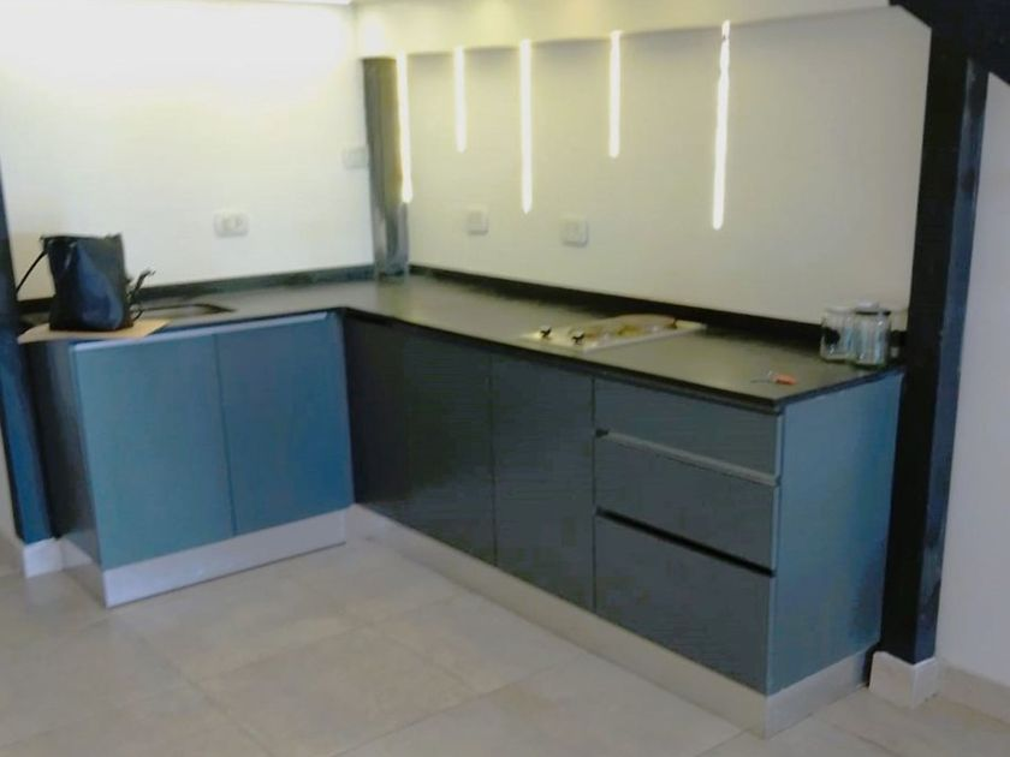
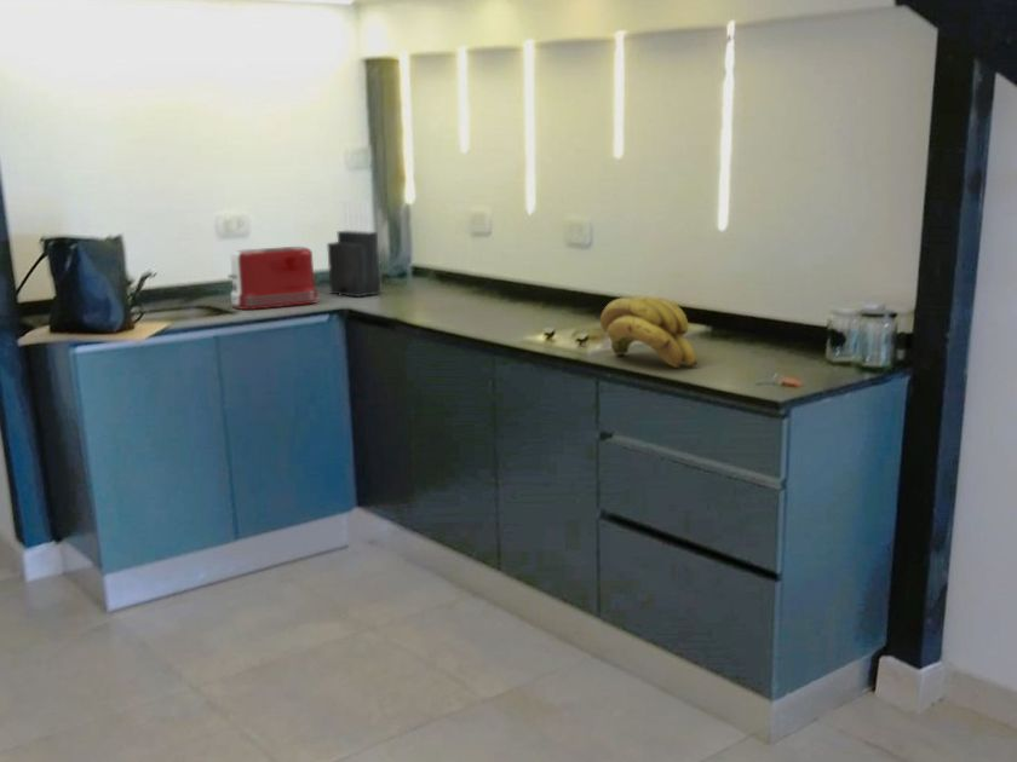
+ toaster [226,246,320,311]
+ knife block [326,200,381,298]
+ banana bunch [599,295,699,369]
